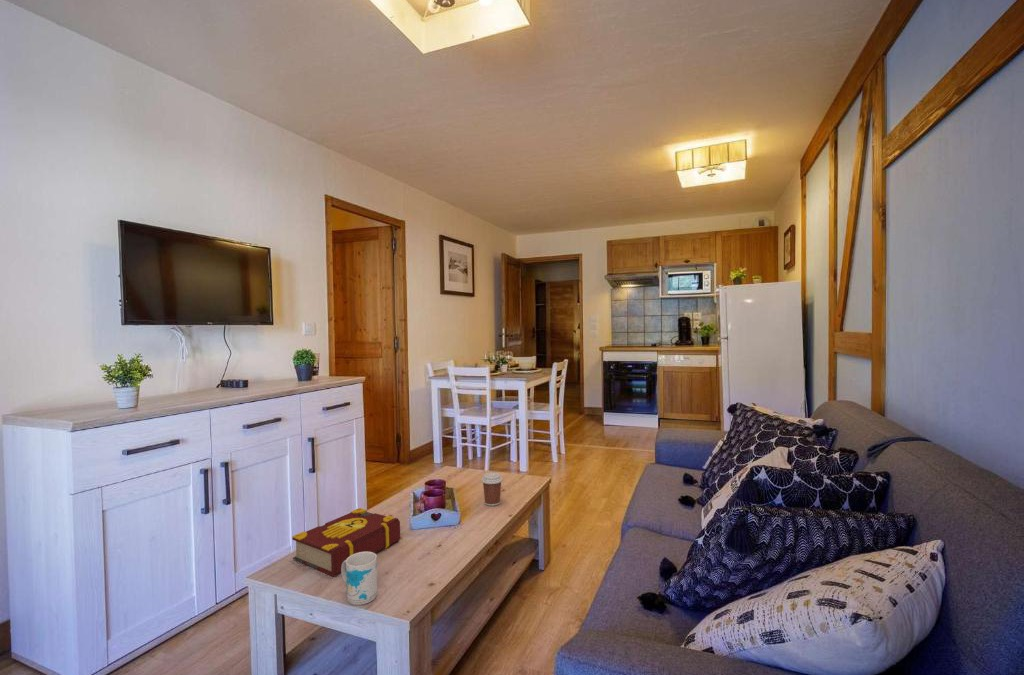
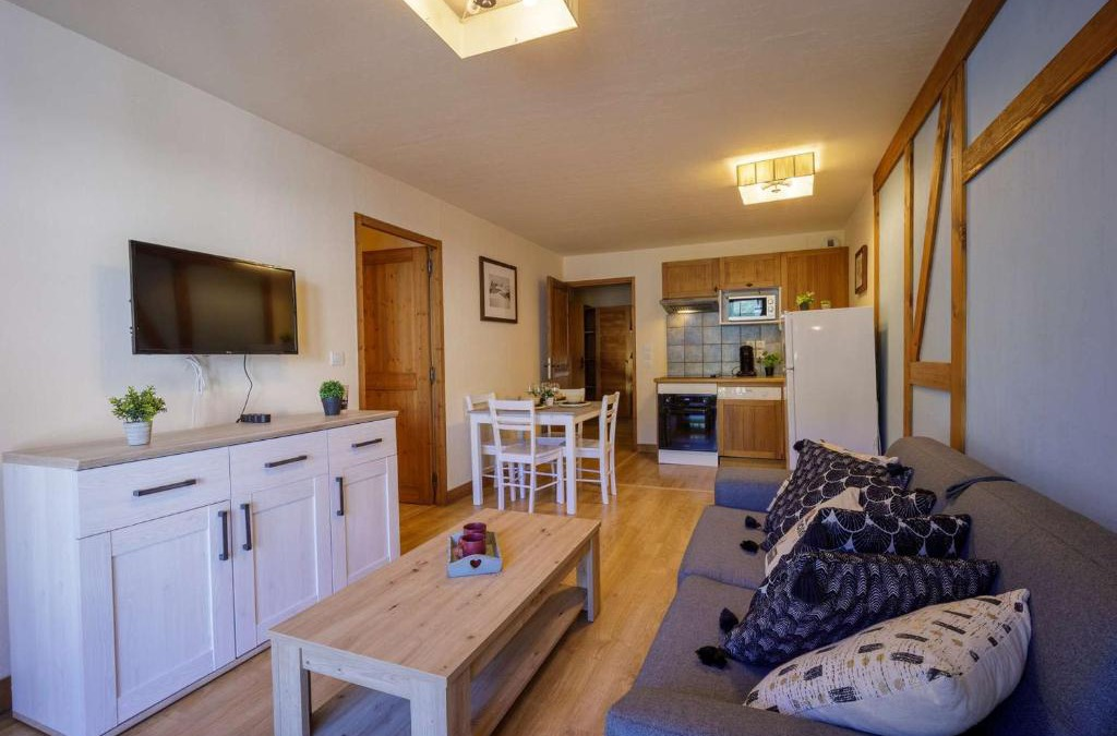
- mug [340,552,378,606]
- book [291,507,401,577]
- coffee cup [480,471,504,507]
